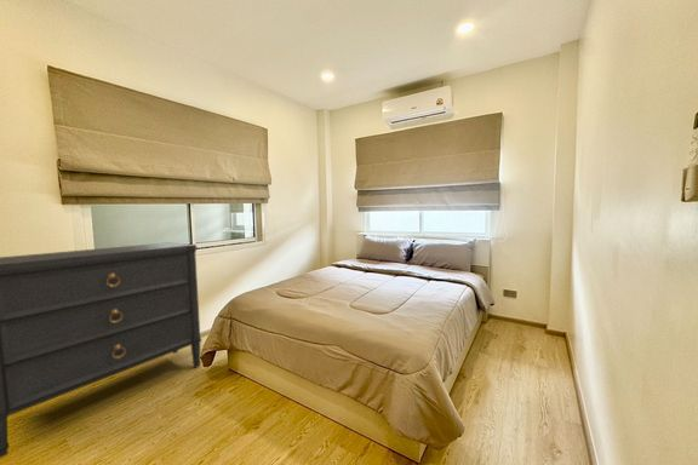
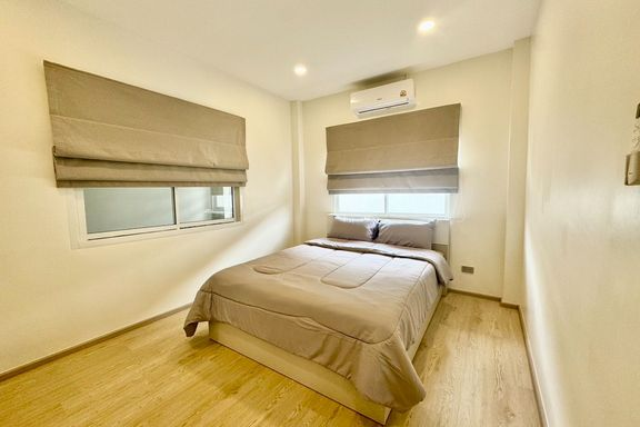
- dresser [0,241,202,459]
